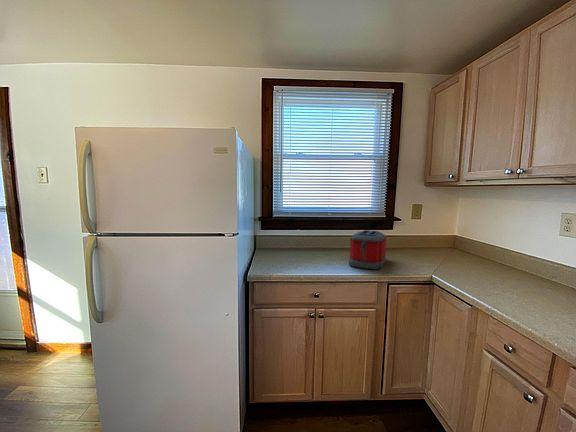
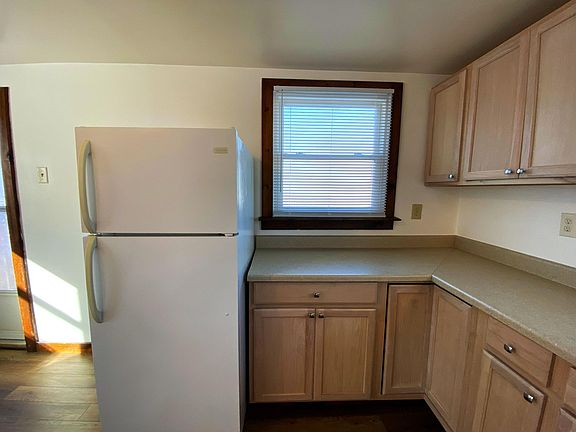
- toaster [348,229,387,270]
